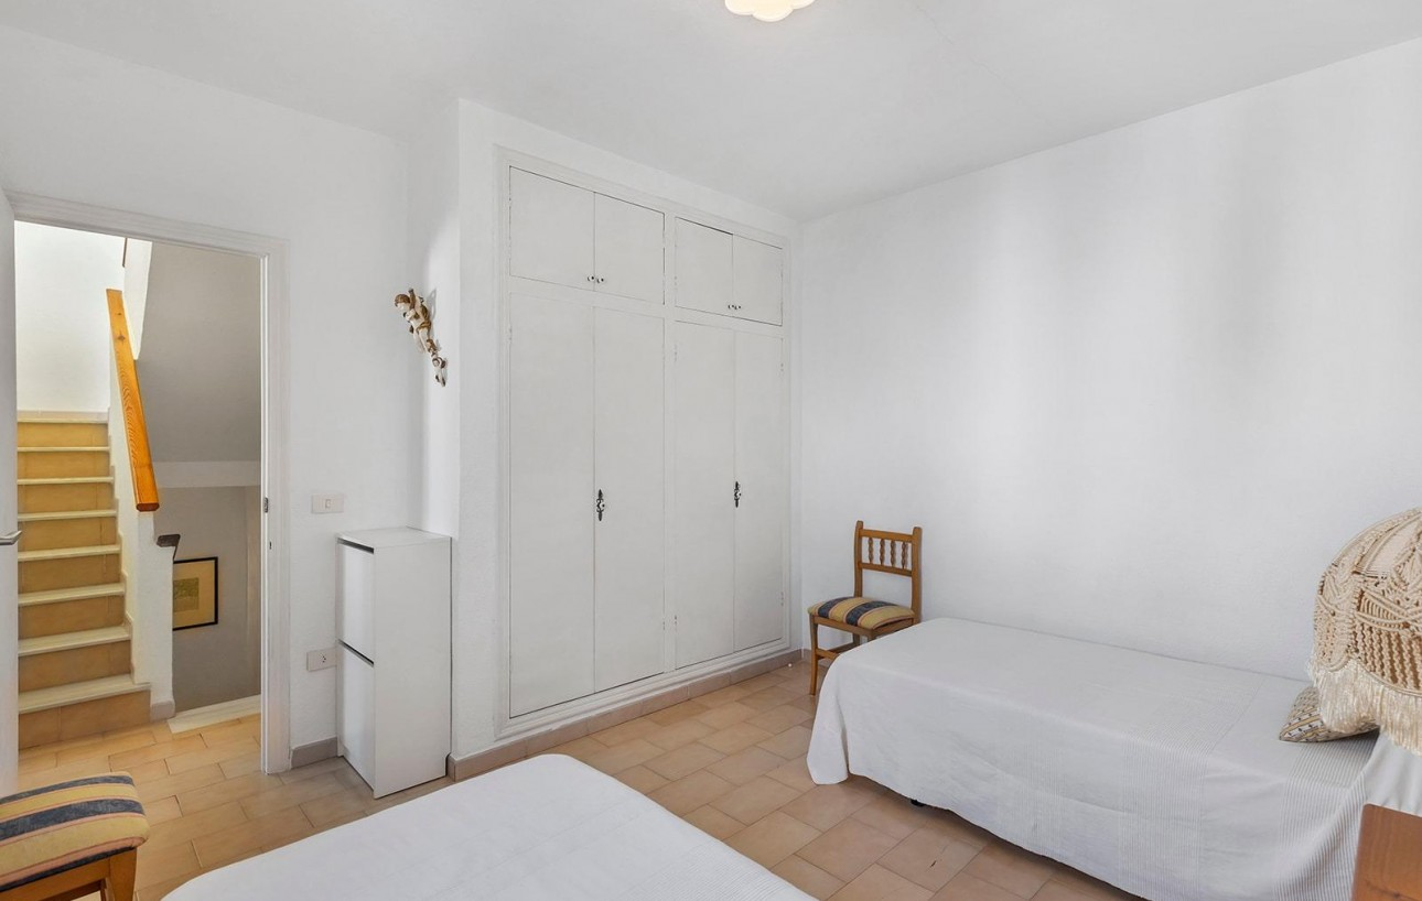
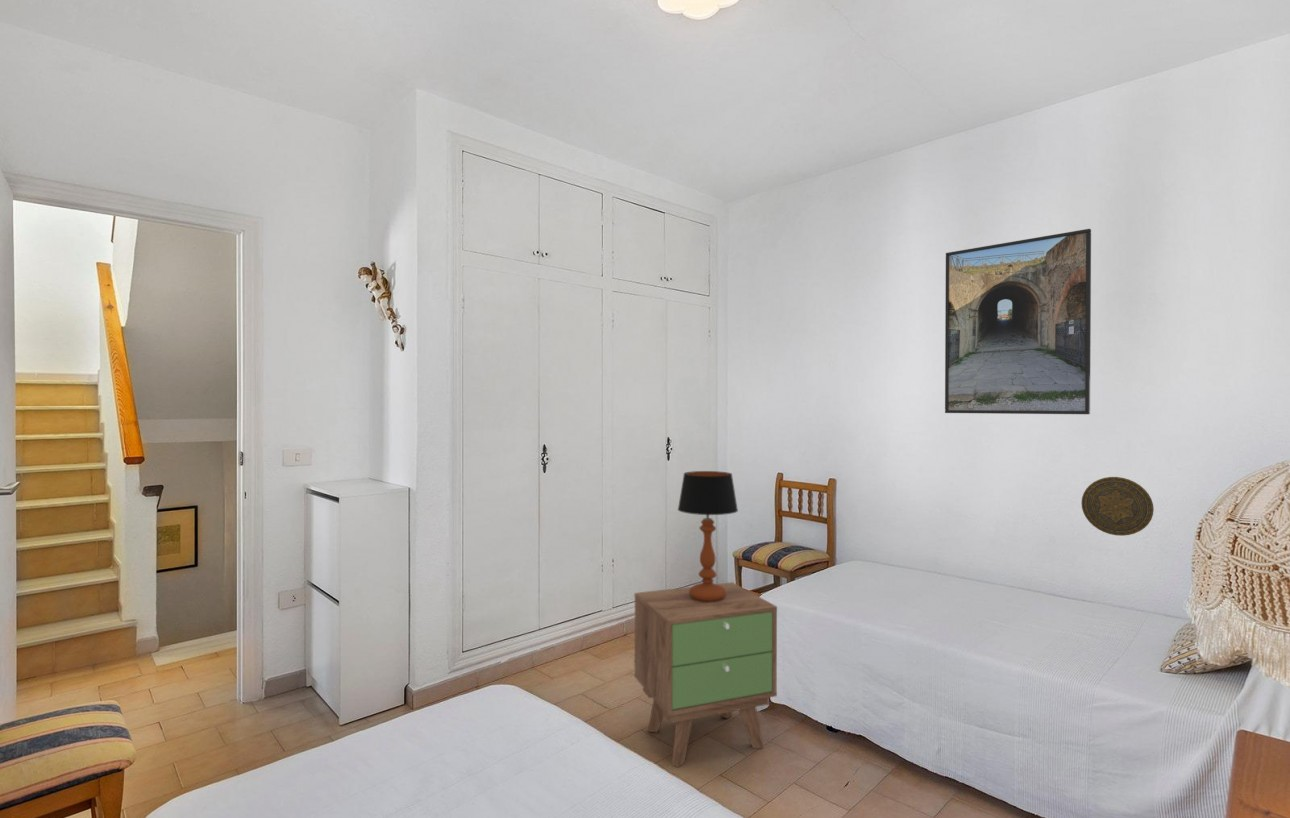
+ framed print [944,228,1092,415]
+ nightstand [633,581,778,768]
+ table lamp [677,470,739,602]
+ decorative plate [1080,476,1155,537]
